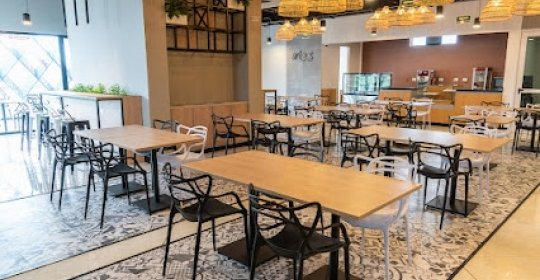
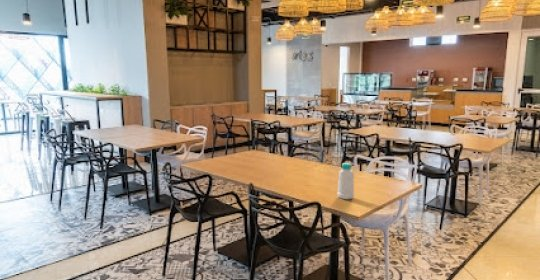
+ bottle [336,162,355,200]
